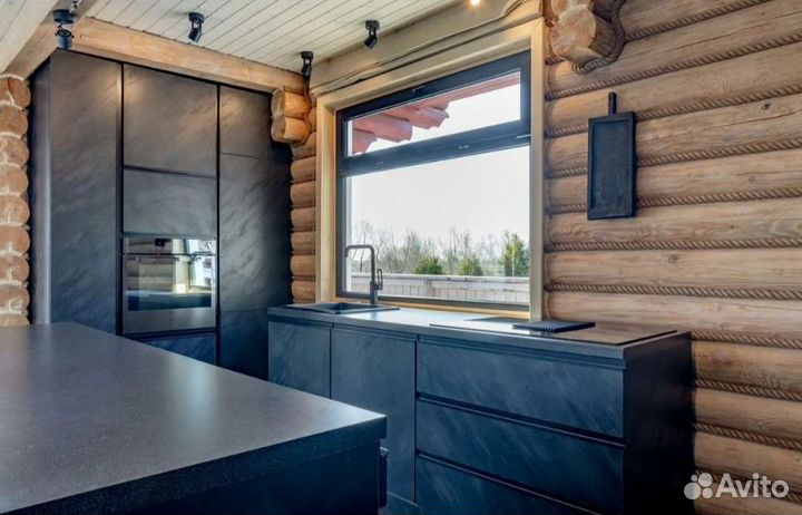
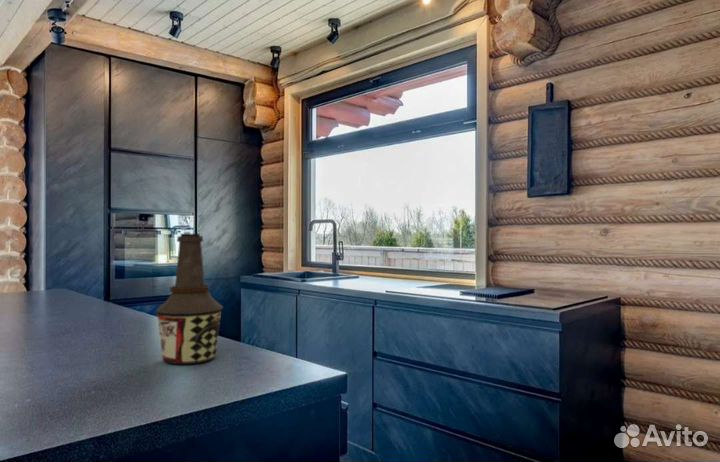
+ bottle [155,233,224,365]
